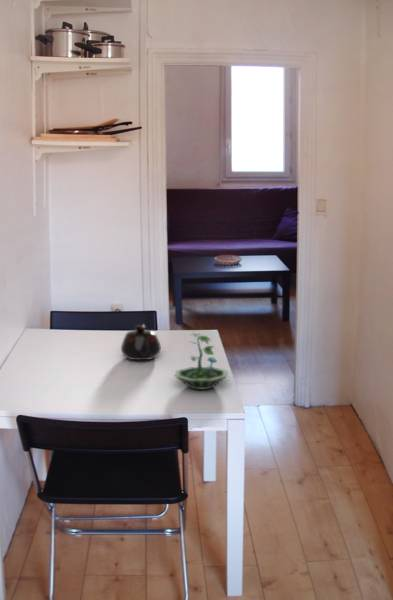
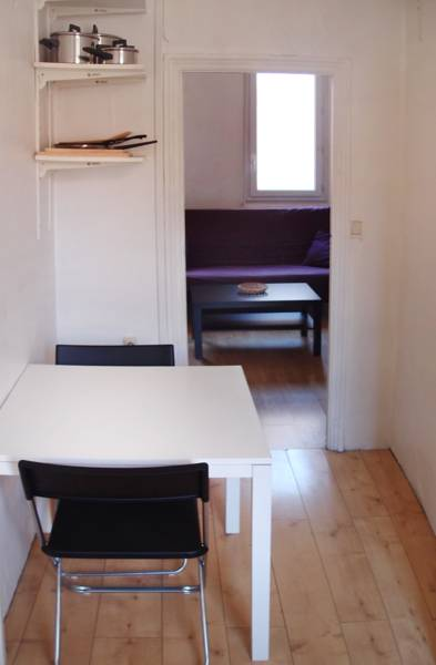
- terrarium [174,333,229,390]
- teapot [120,324,162,361]
